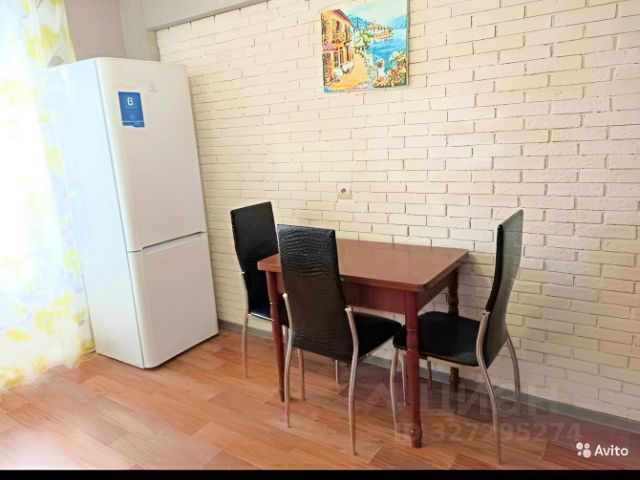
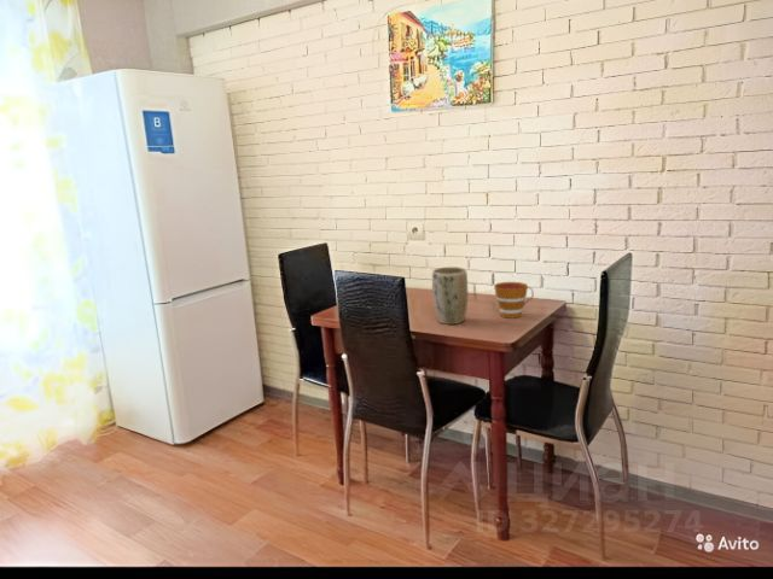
+ plant pot [431,265,469,326]
+ cup [493,281,535,320]
